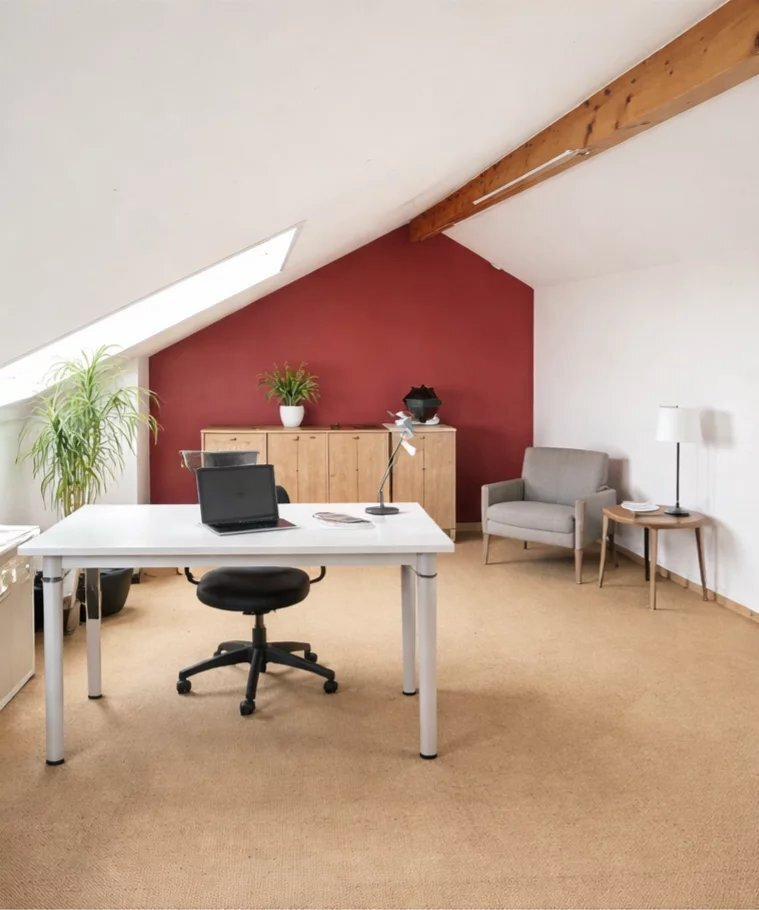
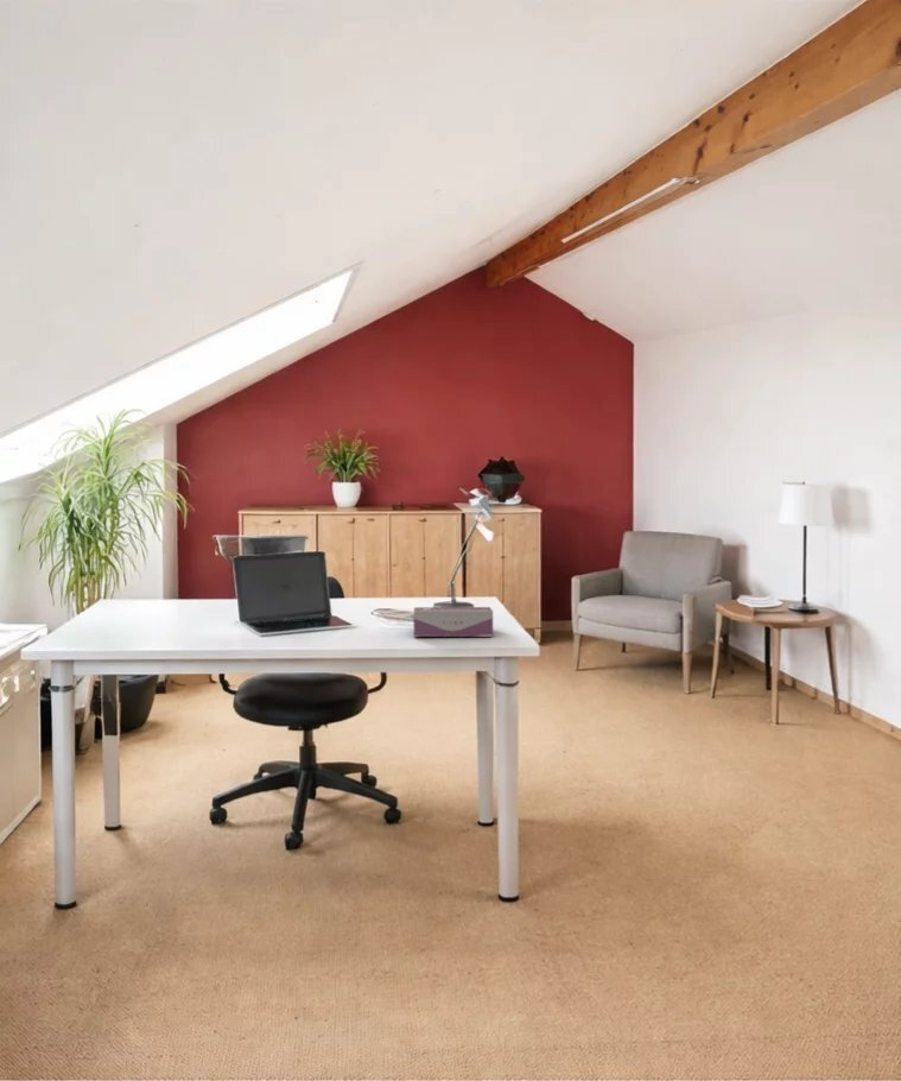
+ tissue box [412,606,494,638]
